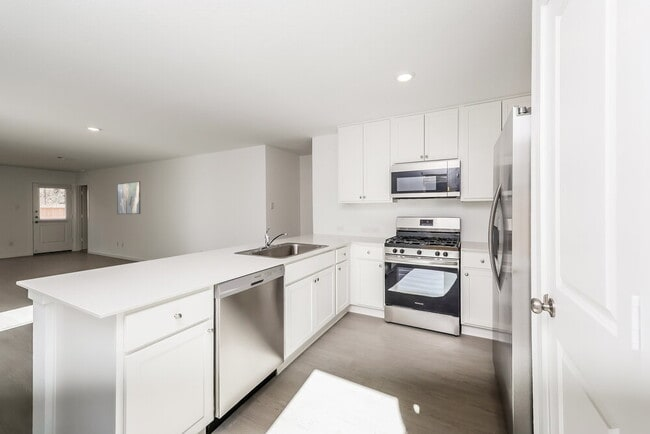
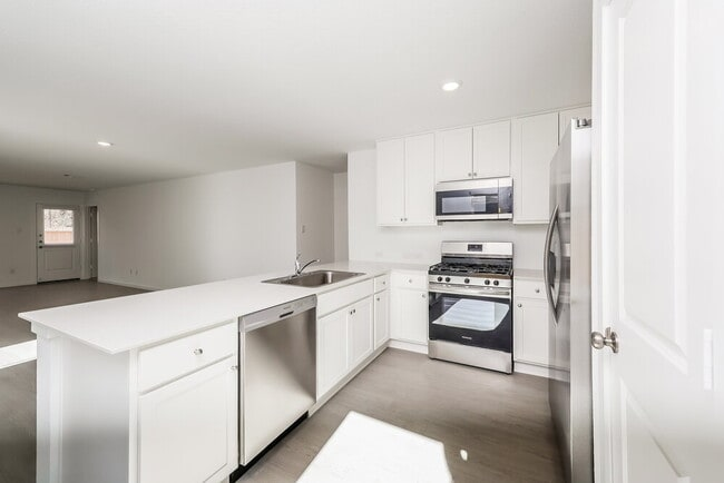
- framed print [116,180,141,215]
